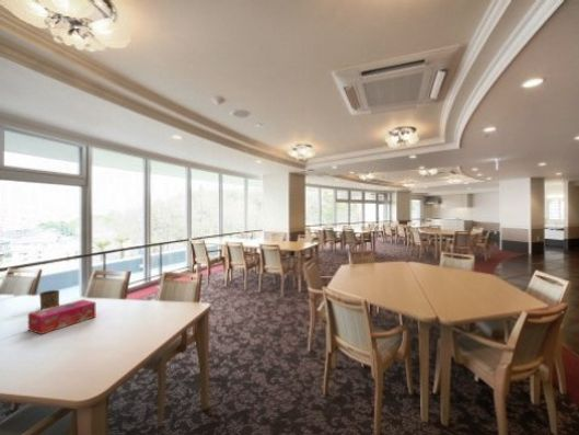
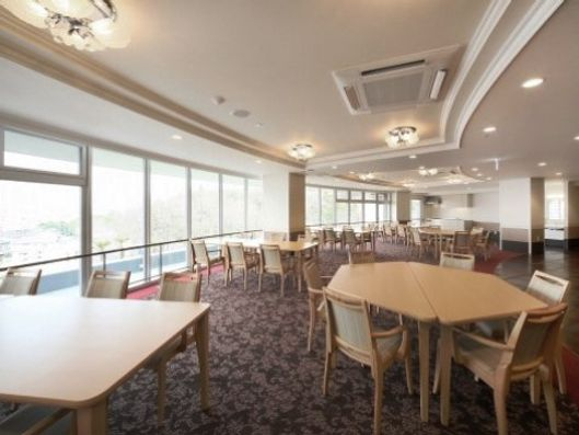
- tissue box [27,298,97,335]
- cup [38,289,60,310]
